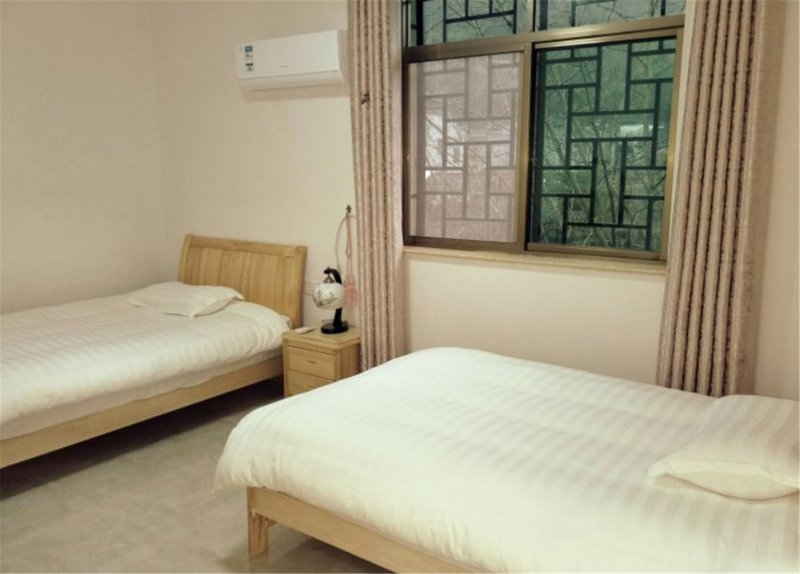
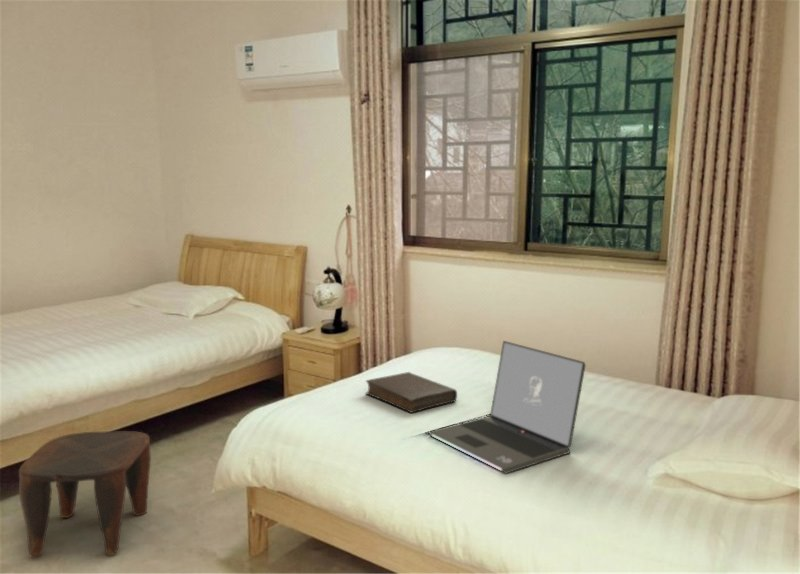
+ stool [18,430,152,559]
+ laptop [428,340,587,475]
+ book [365,371,458,414]
